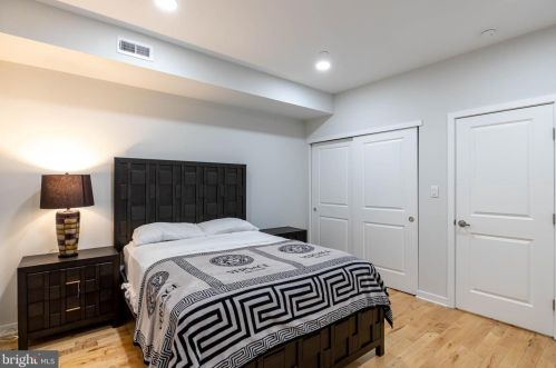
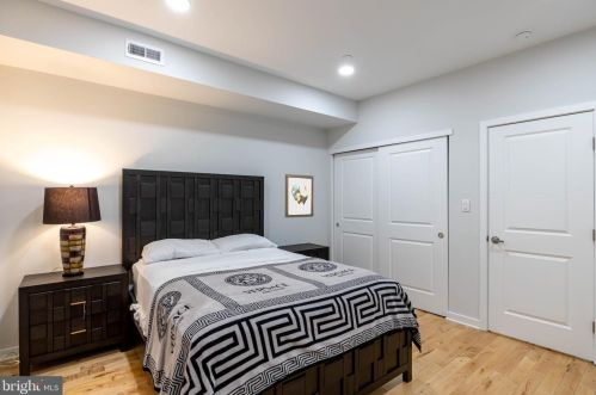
+ wall art [284,173,314,218]
